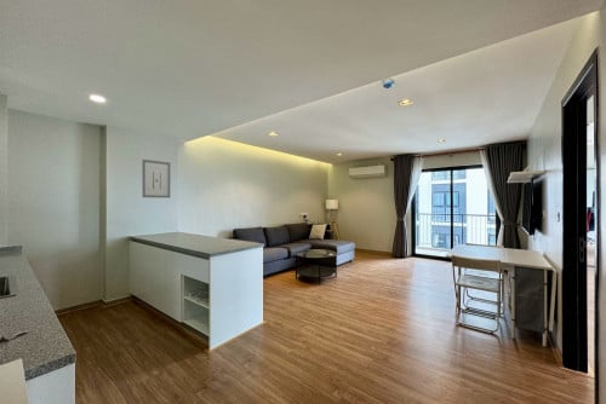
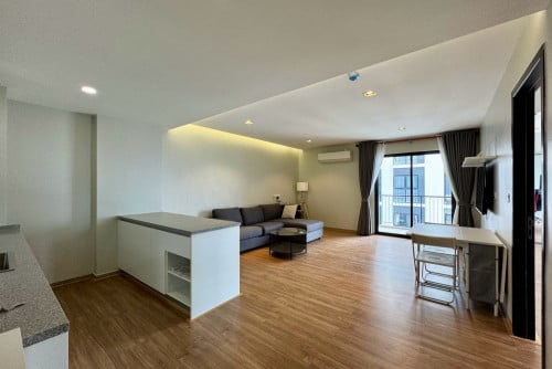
- wall art [142,158,171,200]
